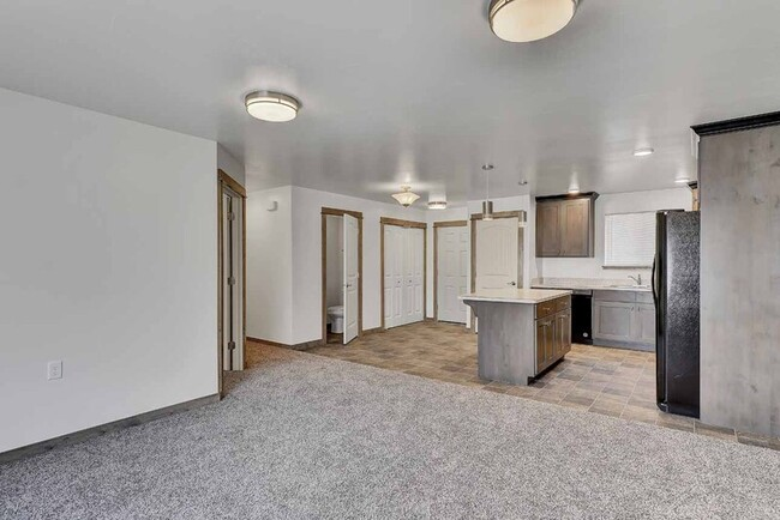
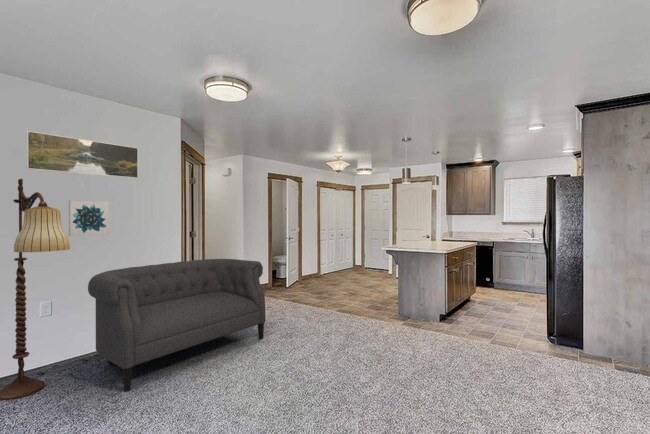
+ floor lamp [0,178,71,401]
+ sofa [87,258,266,392]
+ wall art [68,200,110,237]
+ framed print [25,130,139,179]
